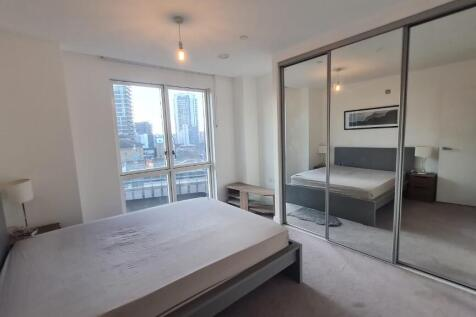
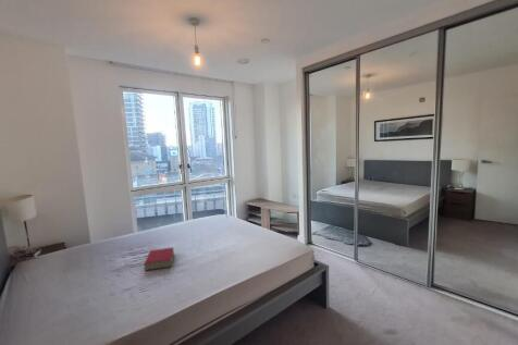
+ book [144,246,175,272]
